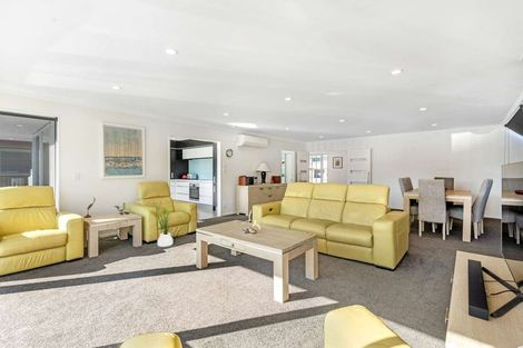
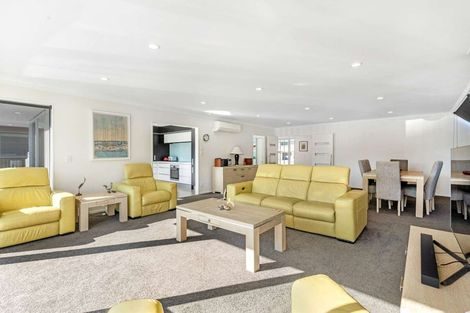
- house plant [146,201,176,248]
